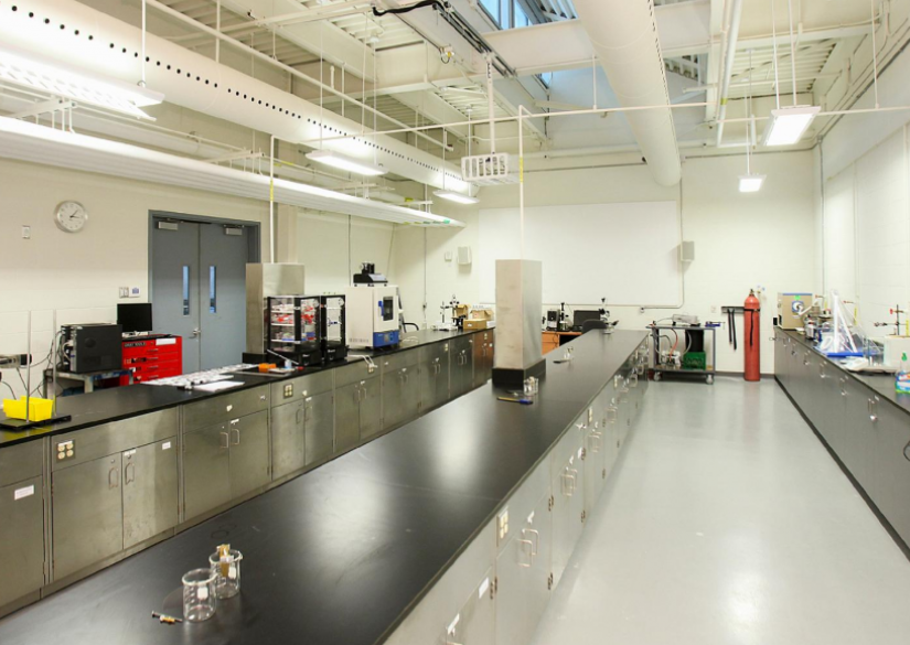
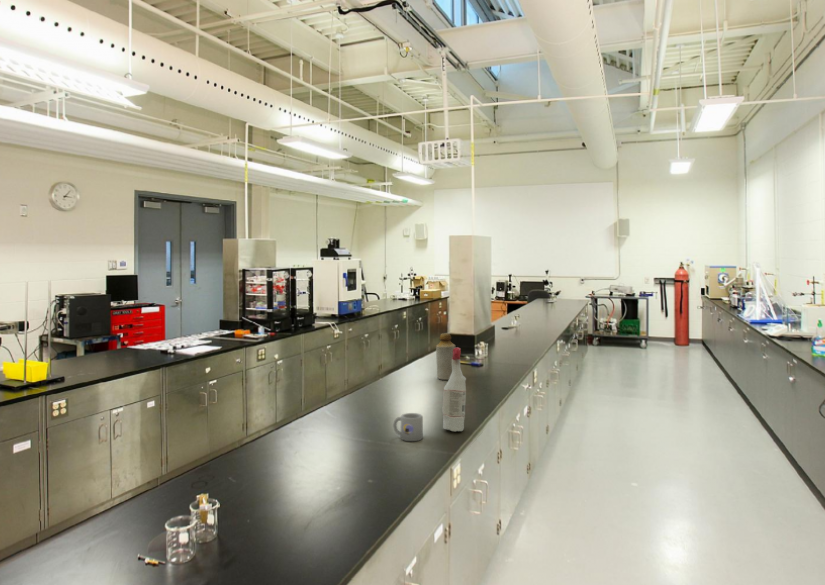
+ spray bottle [441,347,467,432]
+ bottle [435,332,456,381]
+ mug [392,412,424,442]
